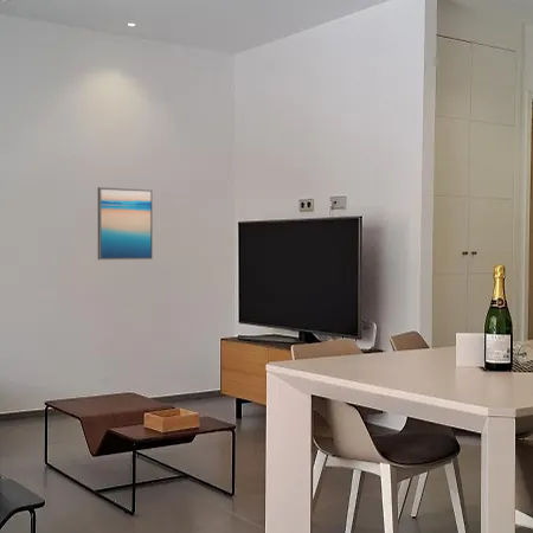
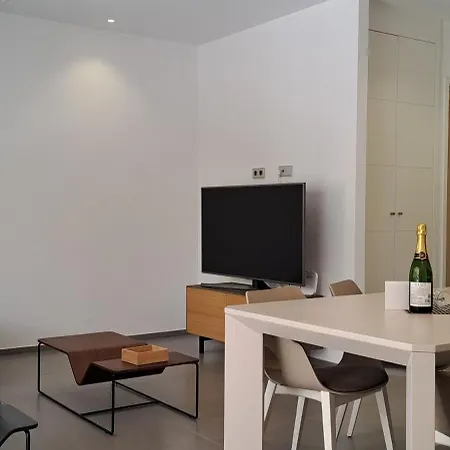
- wall art [97,186,154,261]
